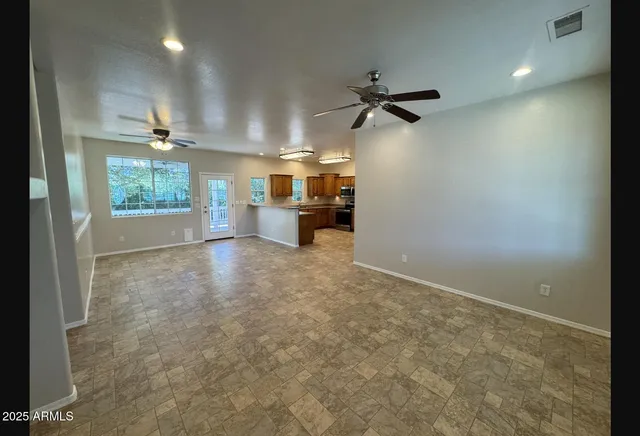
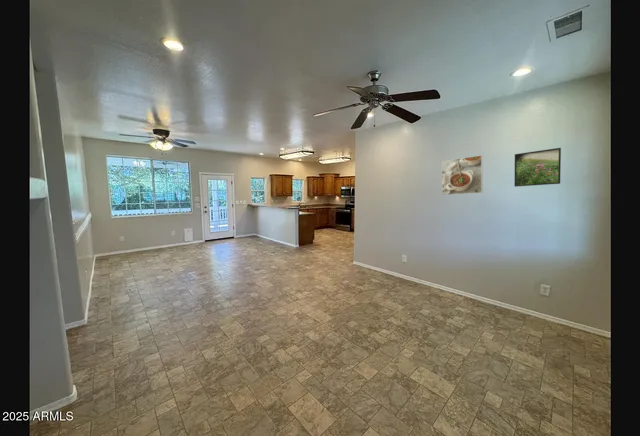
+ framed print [441,154,483,196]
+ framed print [514,147,562,187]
